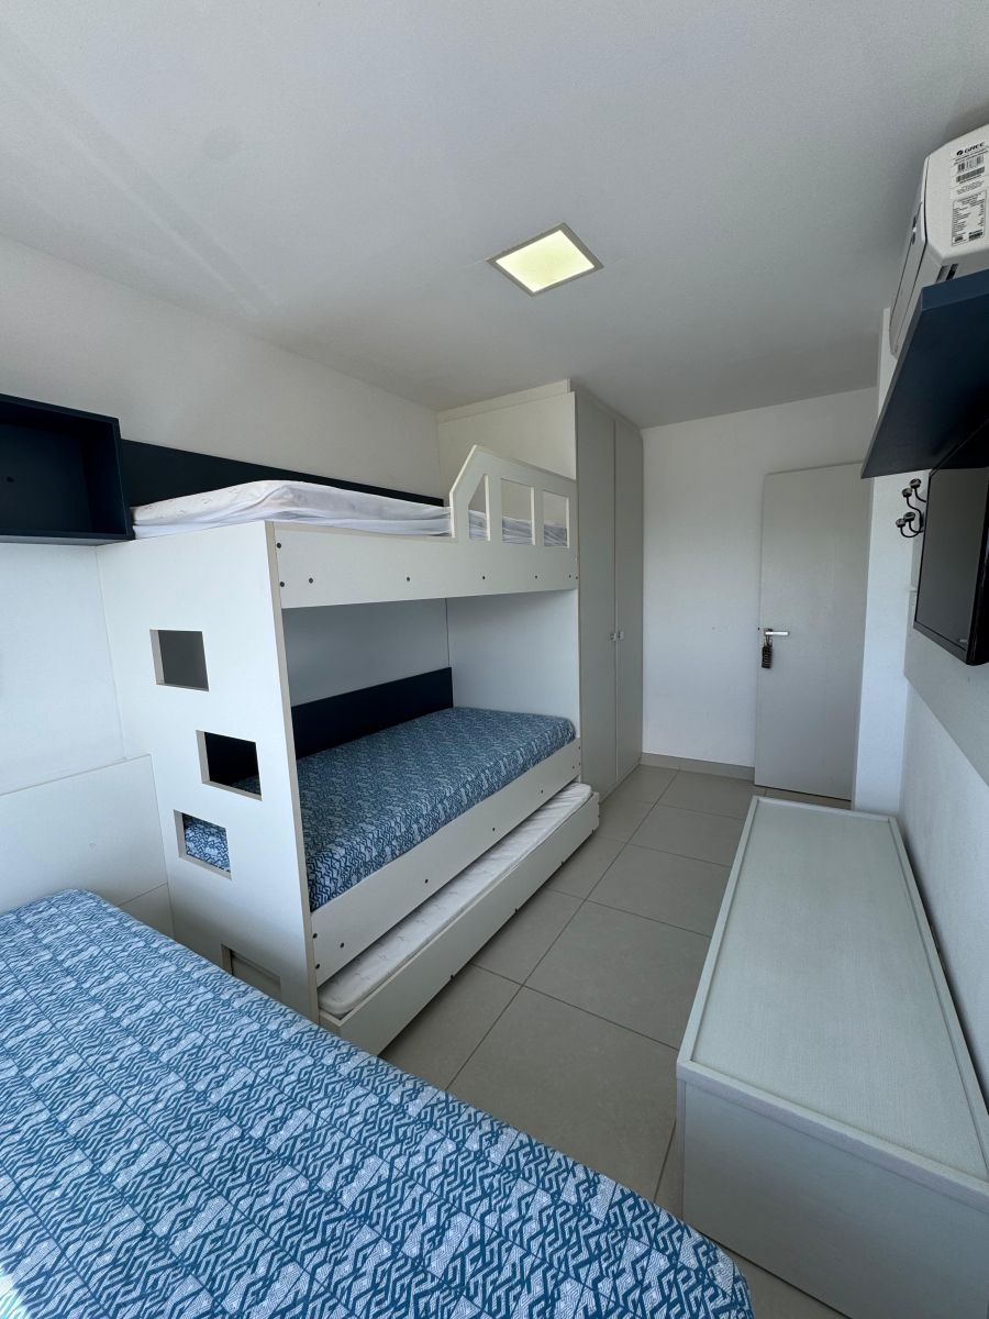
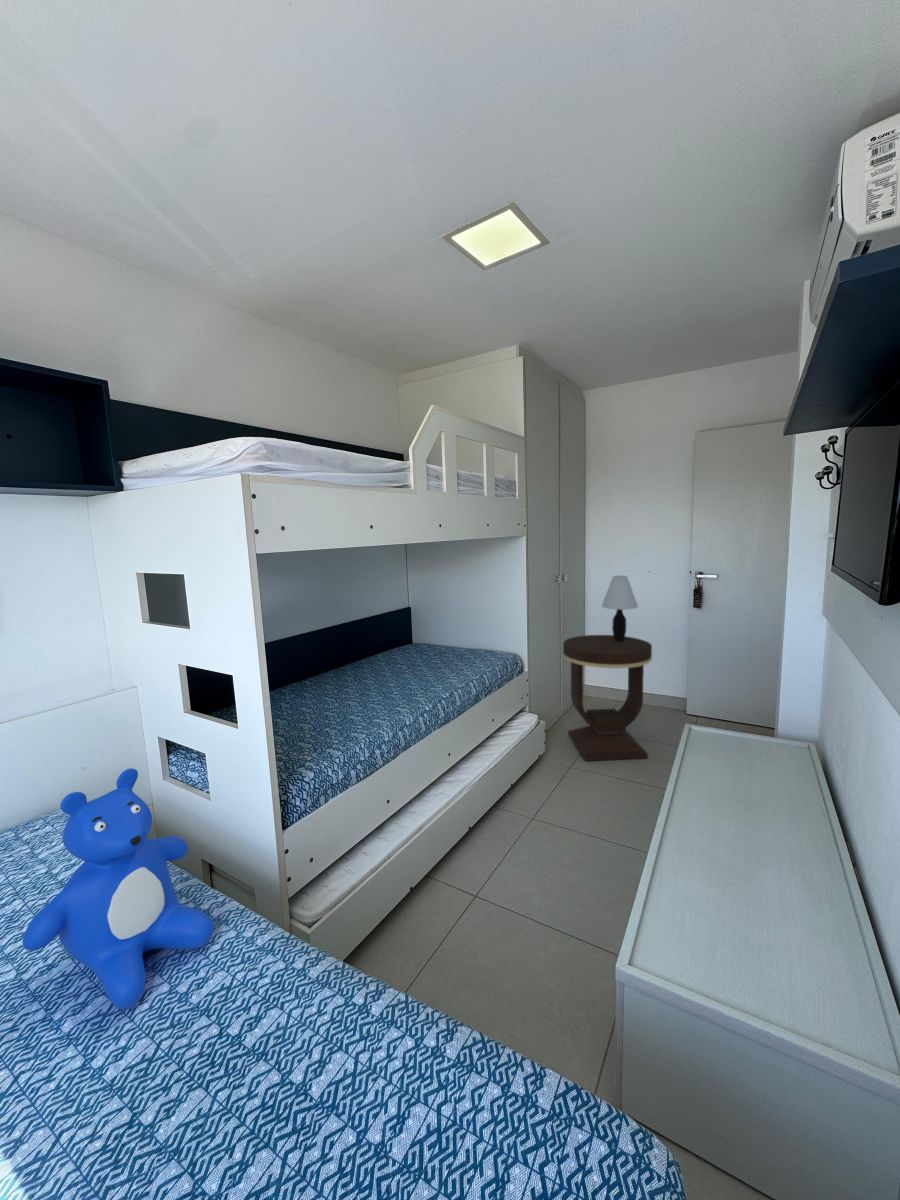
+ teddy bear [22,767,215,1010]
+ table lamp [601,575,639,642]
+ side table [562,634,653,762]
